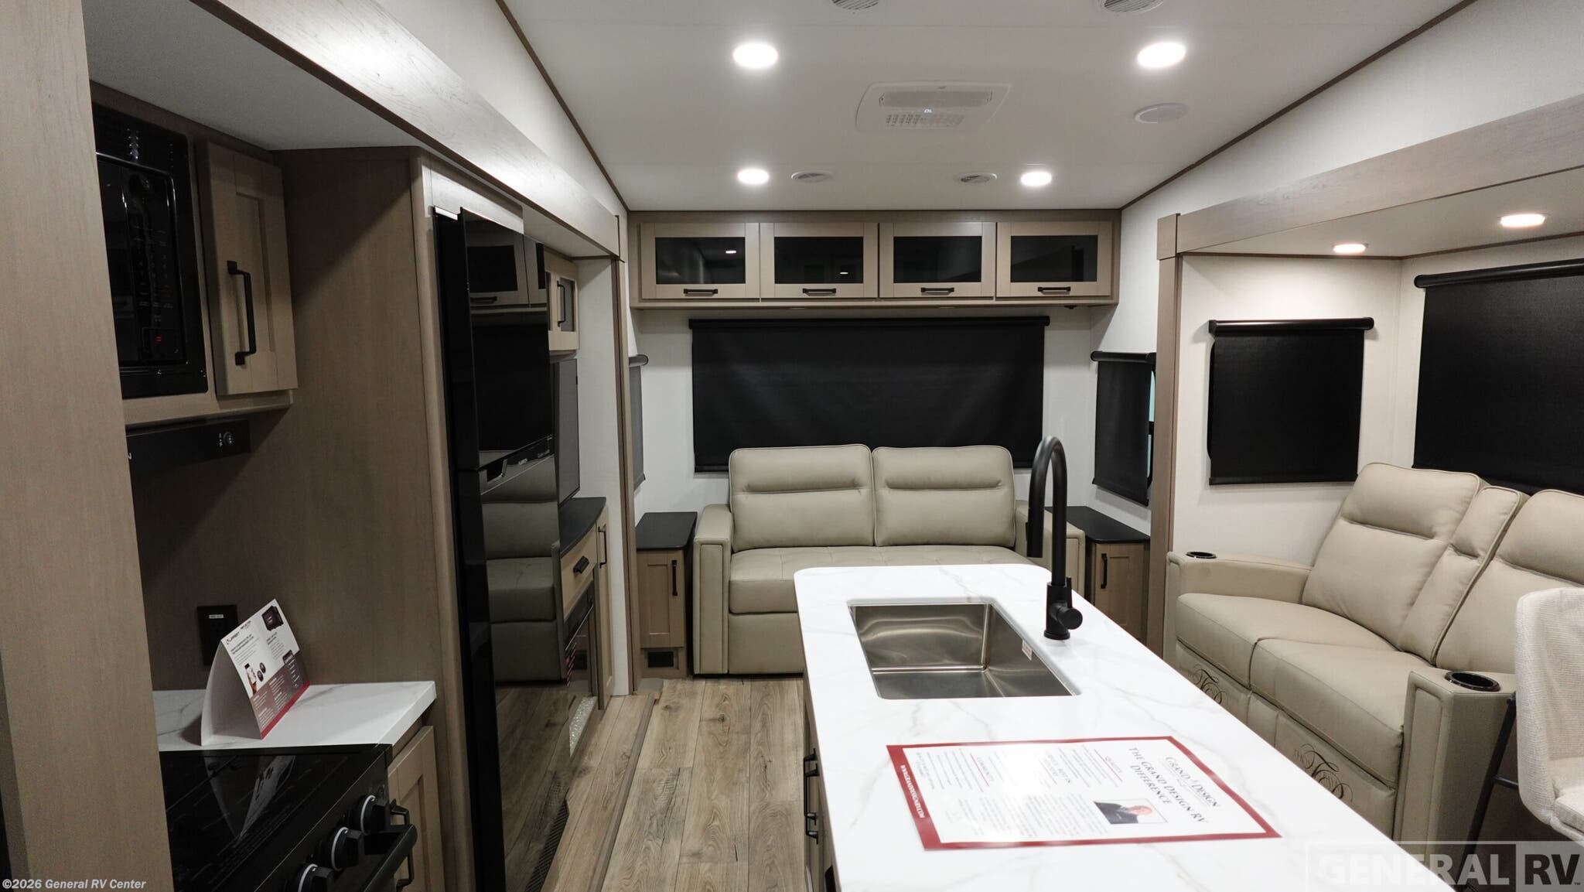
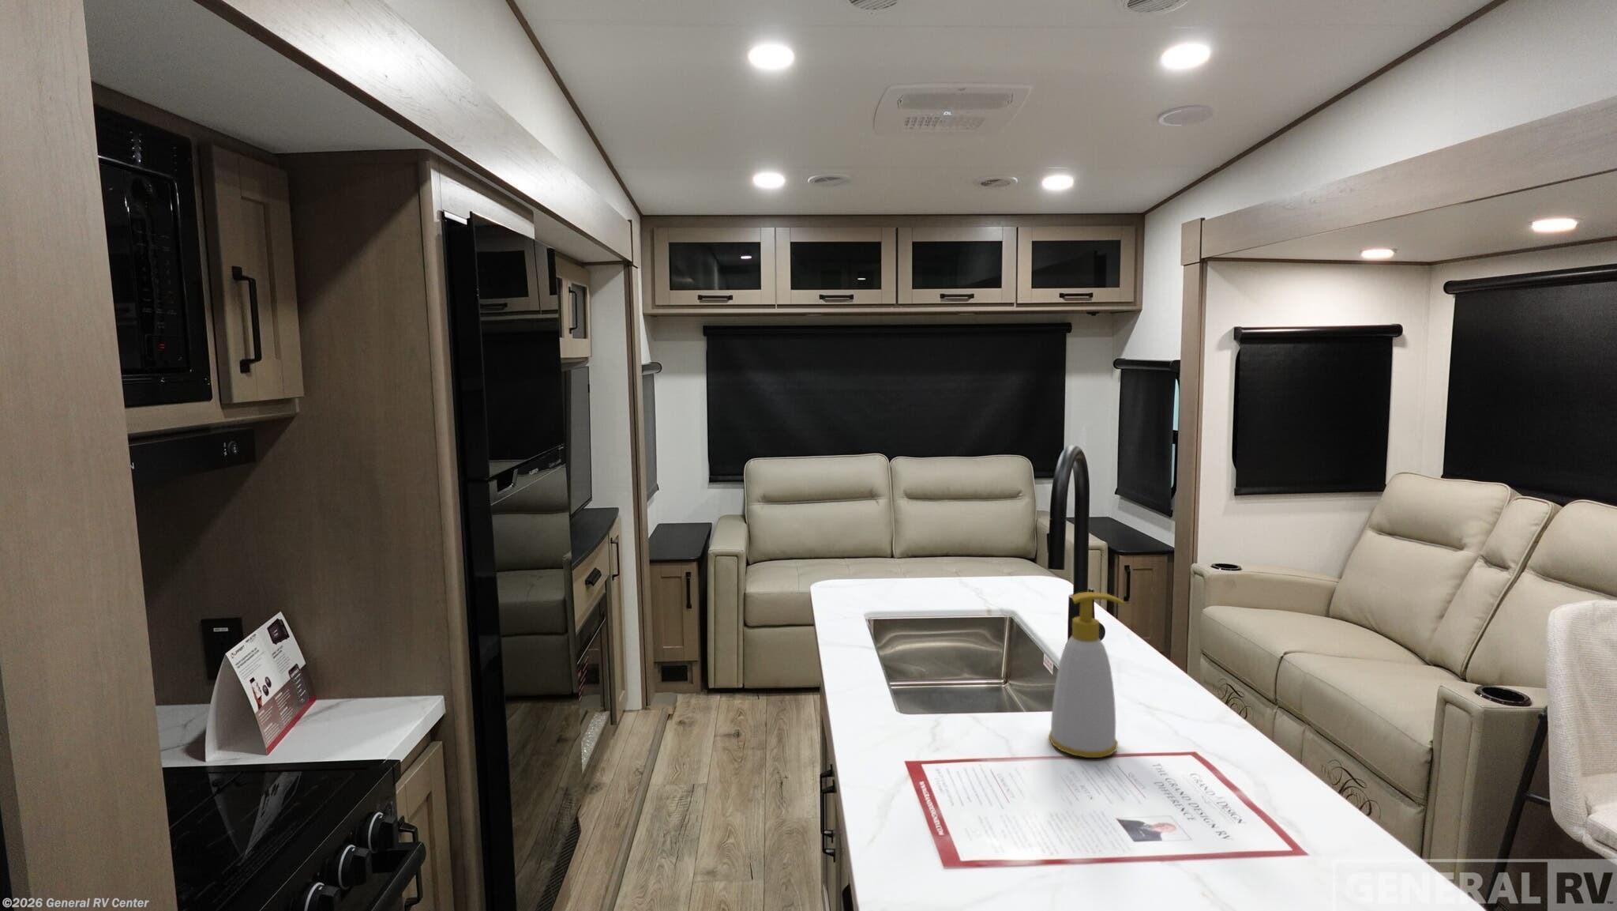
+ soap bottle [1047,591,1125,759]
